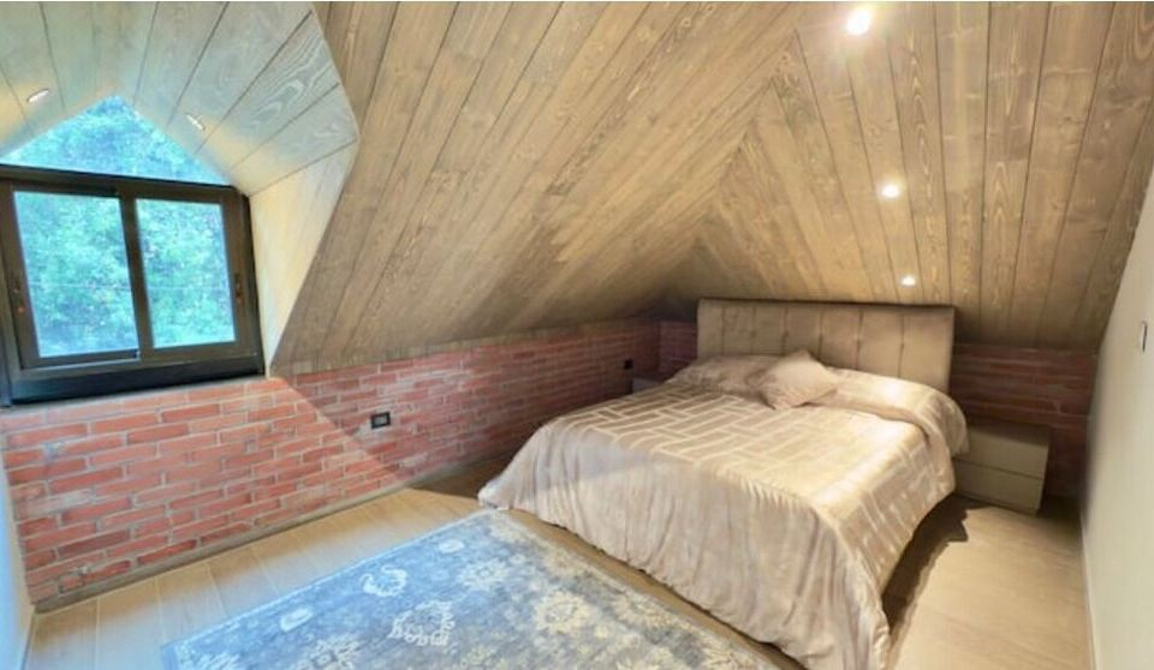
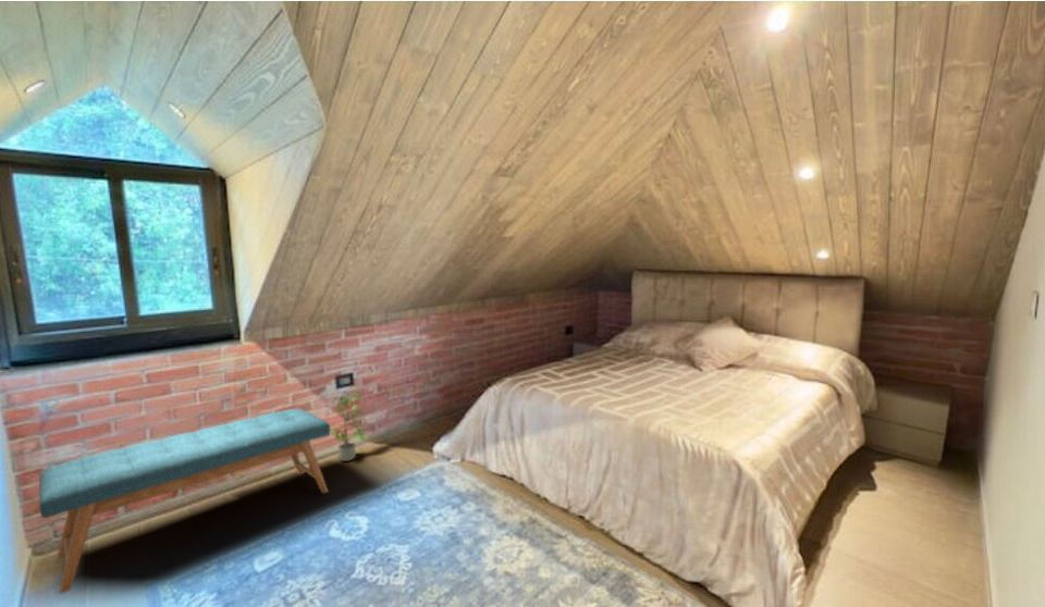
+ potted plant [330,391,370,462]
+ bench [38,407,331,595]
